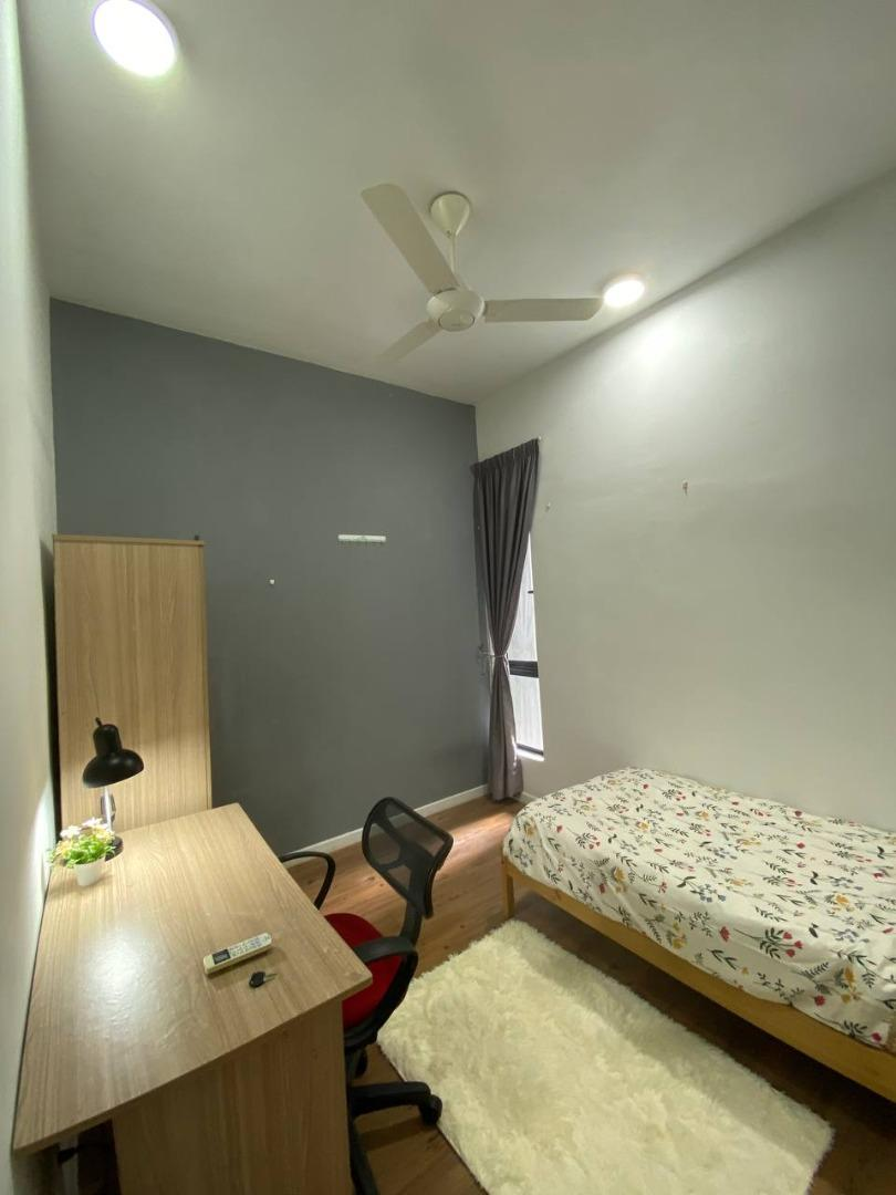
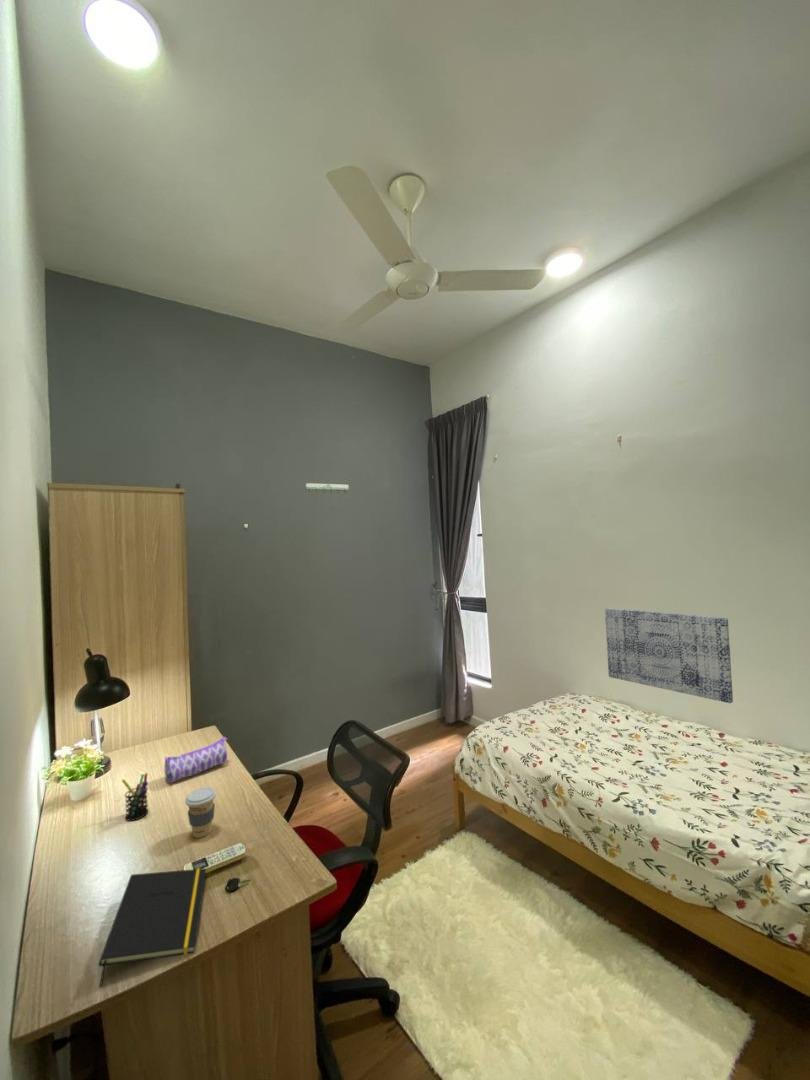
+ wall art [604,607,734,704]
+ notepad [98,867,207,988]
+ pen holder [121,772,149,822]
+ pencil case [163,736,228,784]
+ coffee cup [184,786,217,839]
